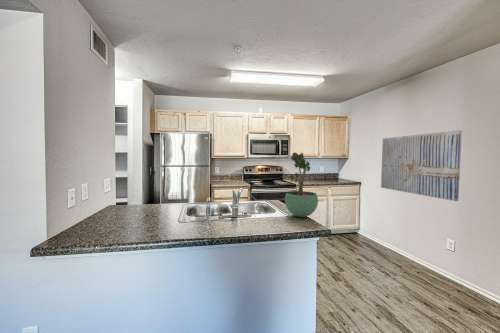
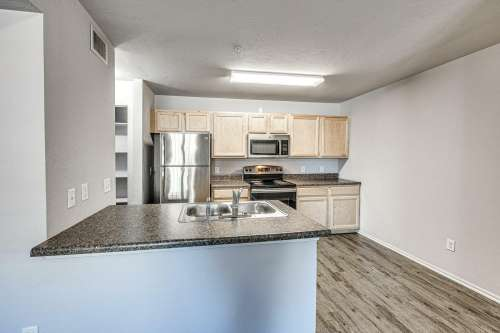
- potted plant [284,151,319,218]
- wall art [380,129,463,202]
